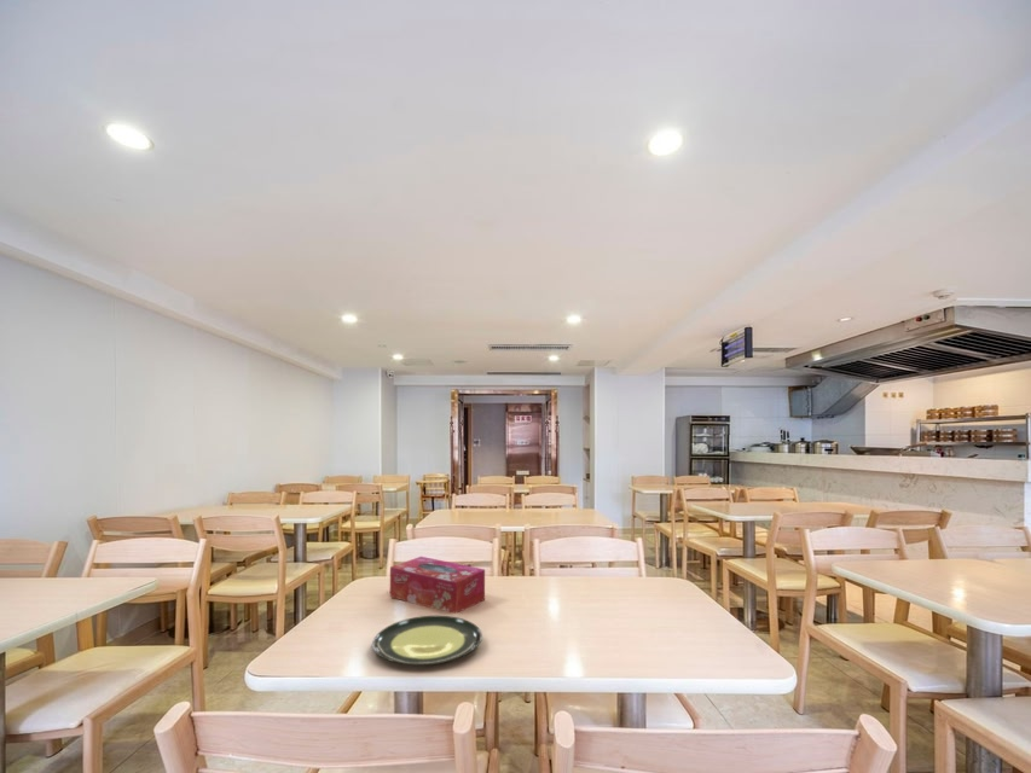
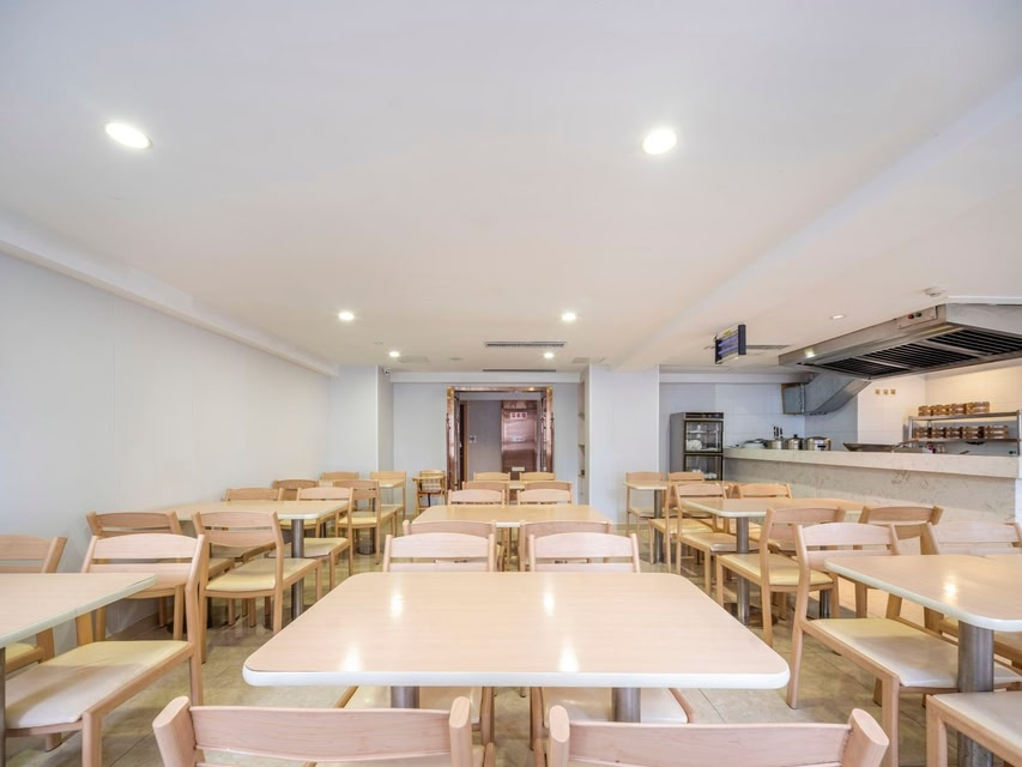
- tissue box [389,556,486,615]
- plate [371,615,483,667]
